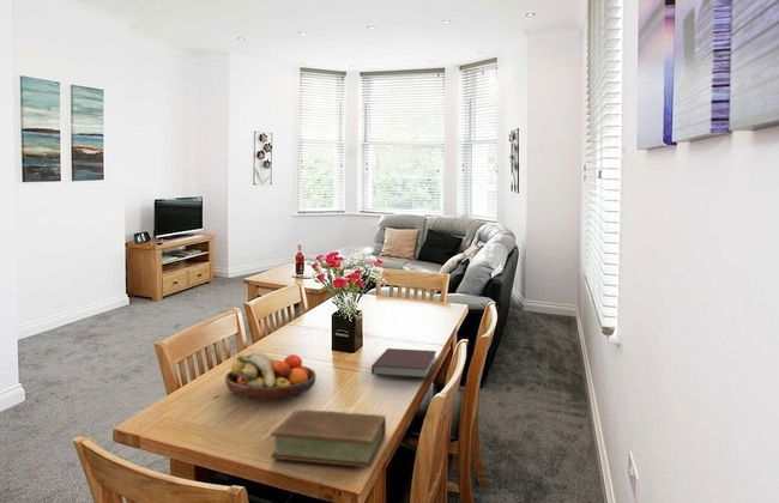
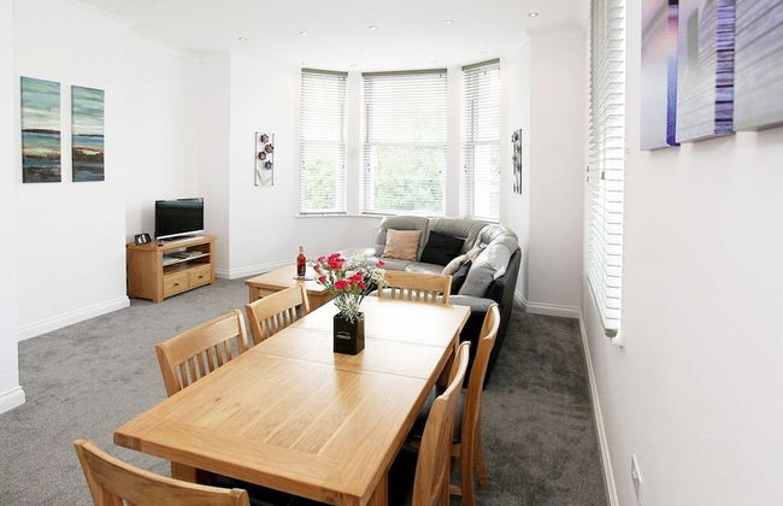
- book [270,408,387,468]
- fruit bowl [224,351,318,402]
- notebook [370,347,437,378]
